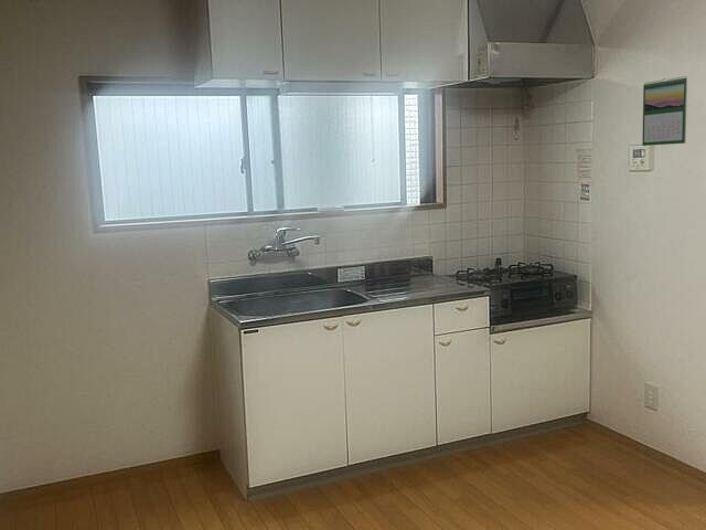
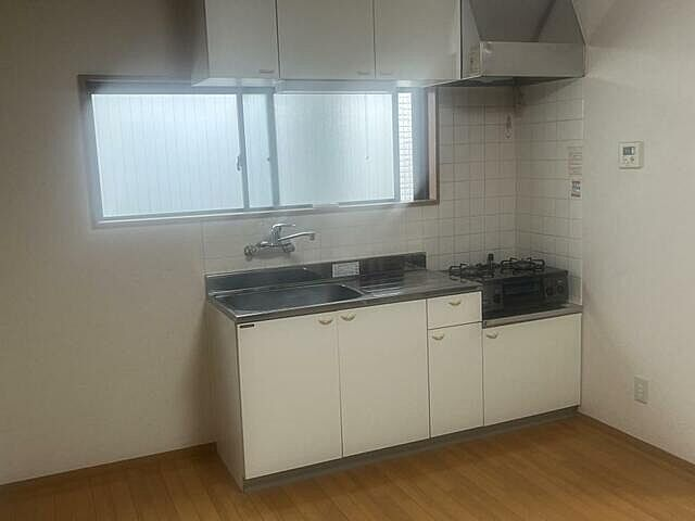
- calendar [641,75,688,147]
